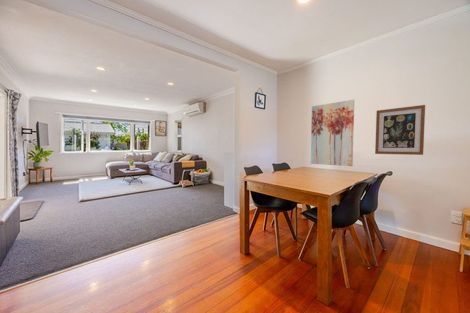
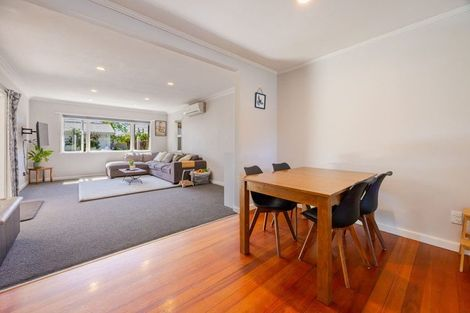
- wall art [310,99,355,167]
- wall art [374,104,426,156]
